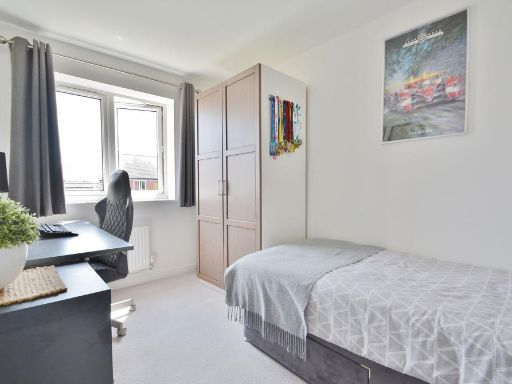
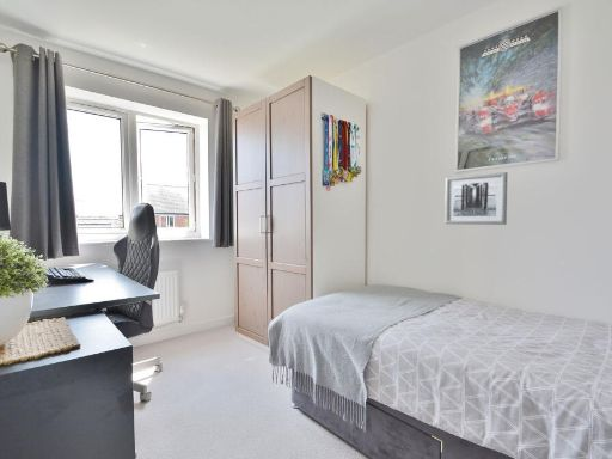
+ wall art [443,171,508,226]
